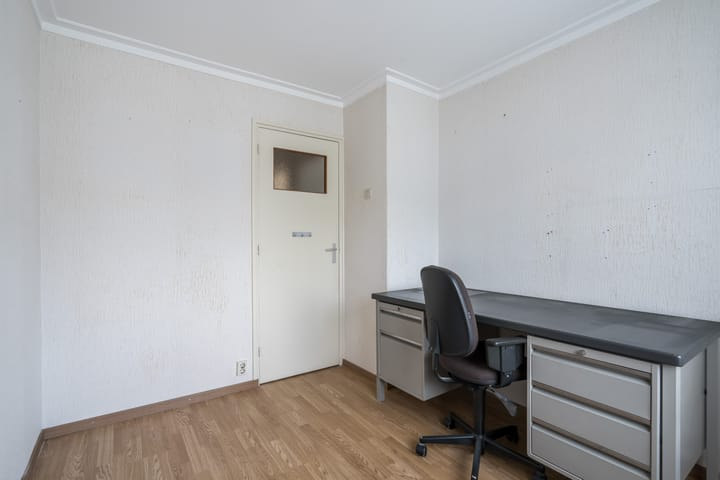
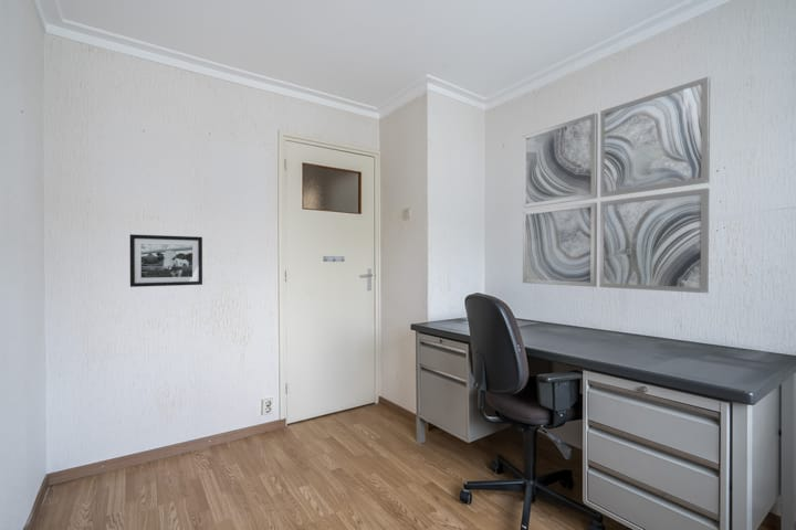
+ picture frame [129,233,203,288]
+ wall art [522,75,711,294]
